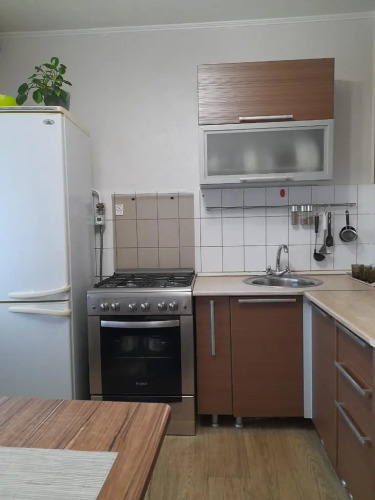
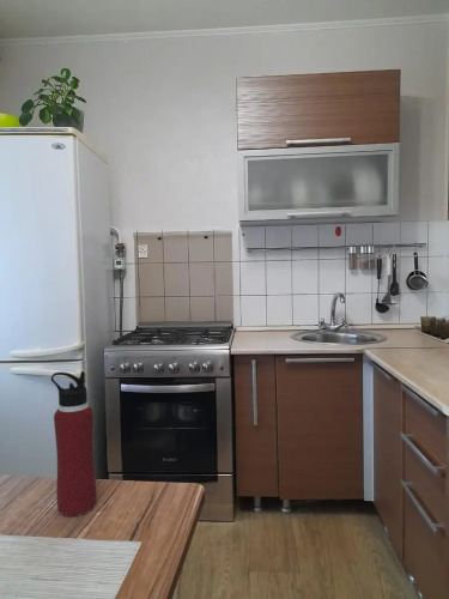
+ water bottle [50,370,98,518]
